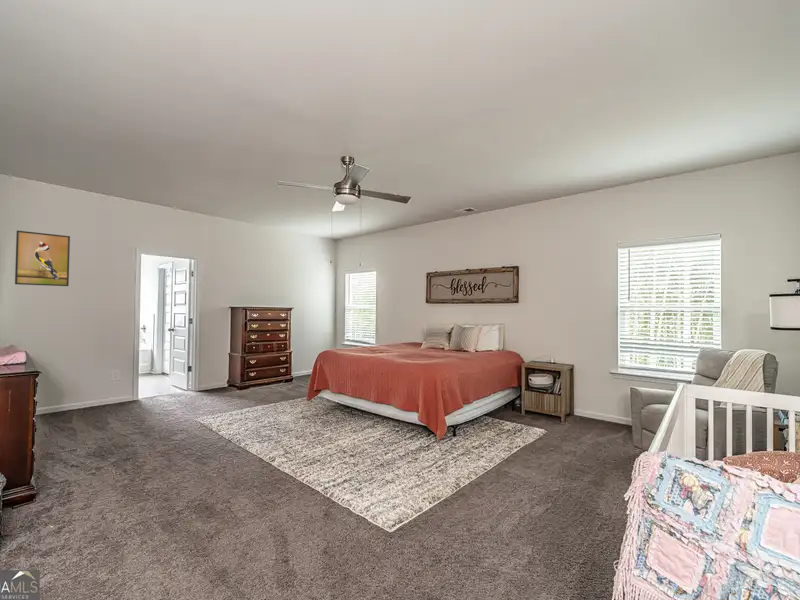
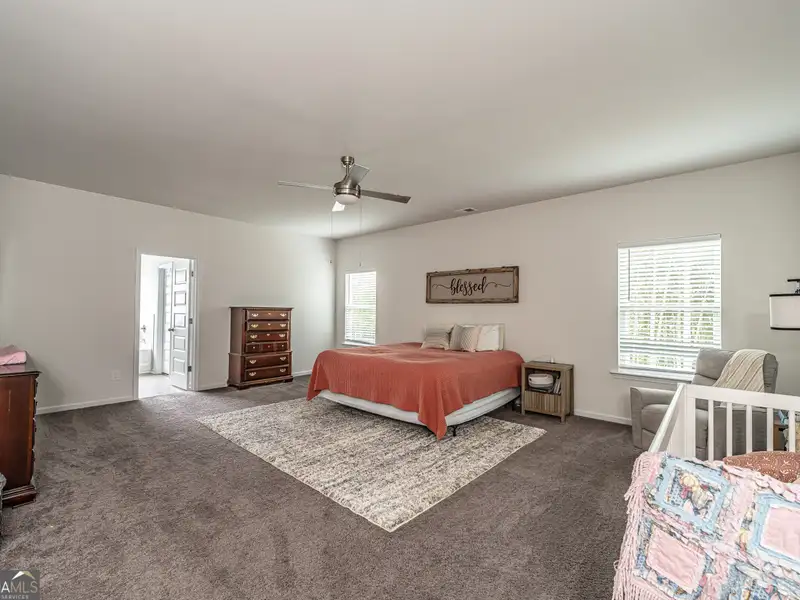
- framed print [14,230,71,287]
